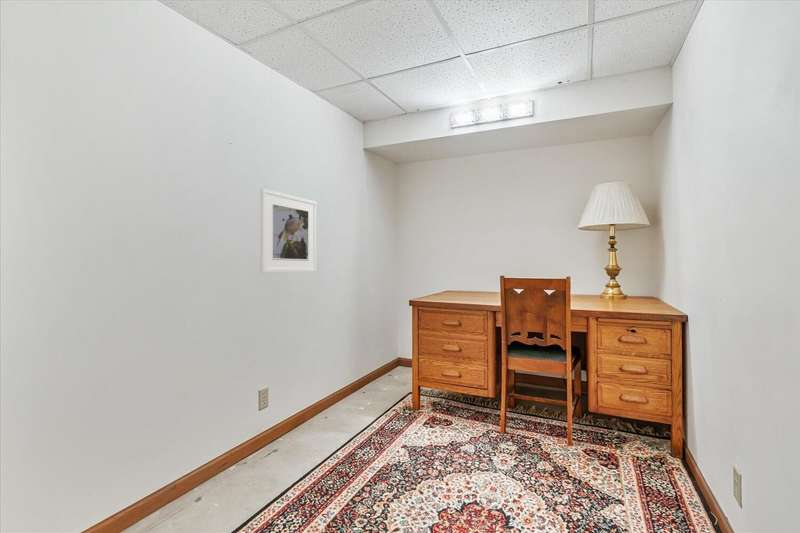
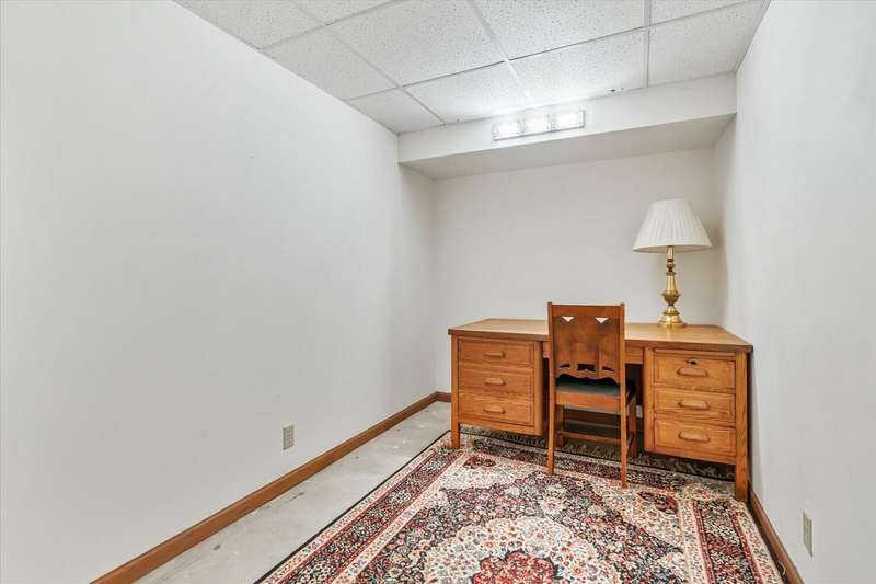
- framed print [259,188,318,274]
